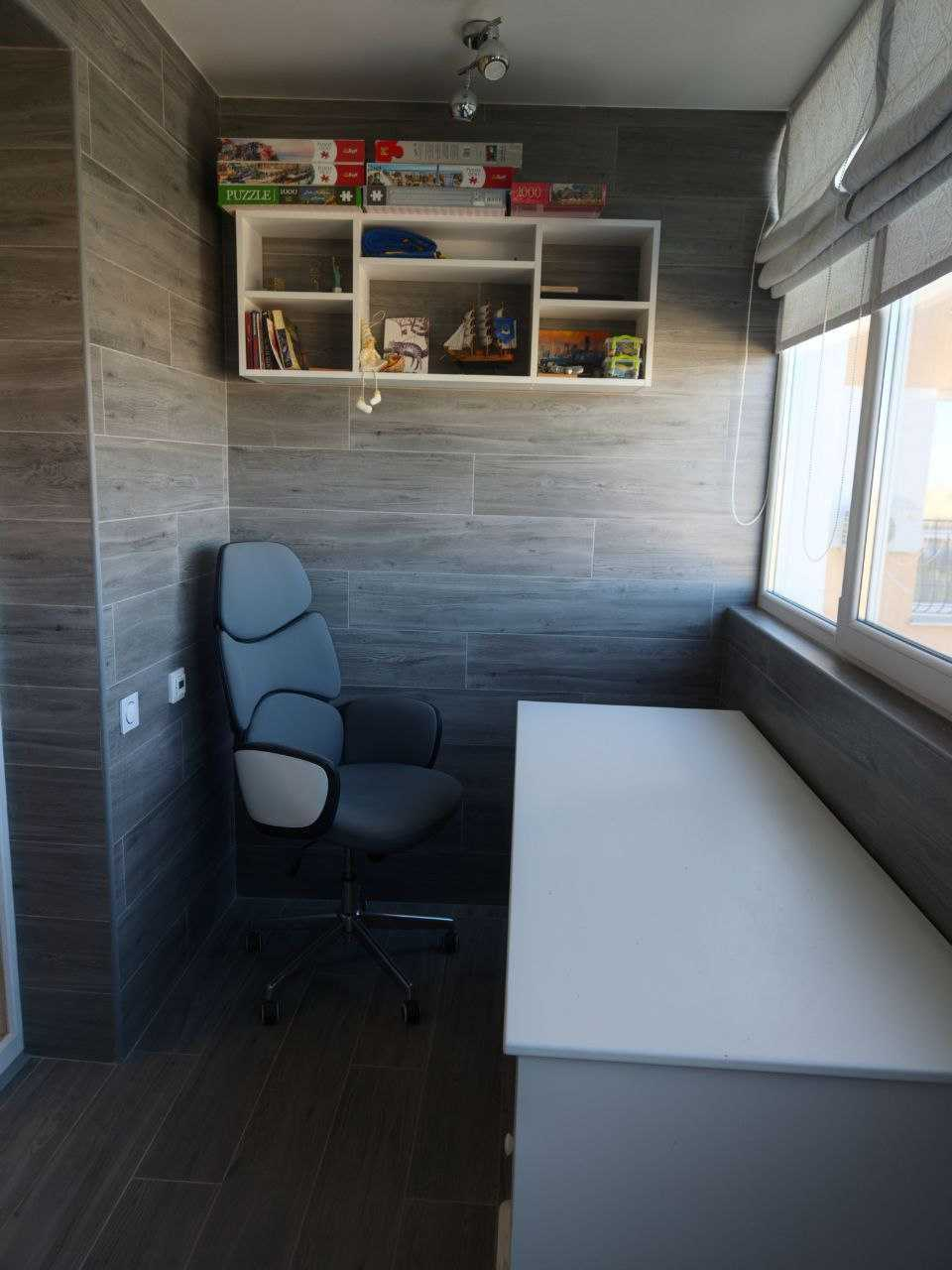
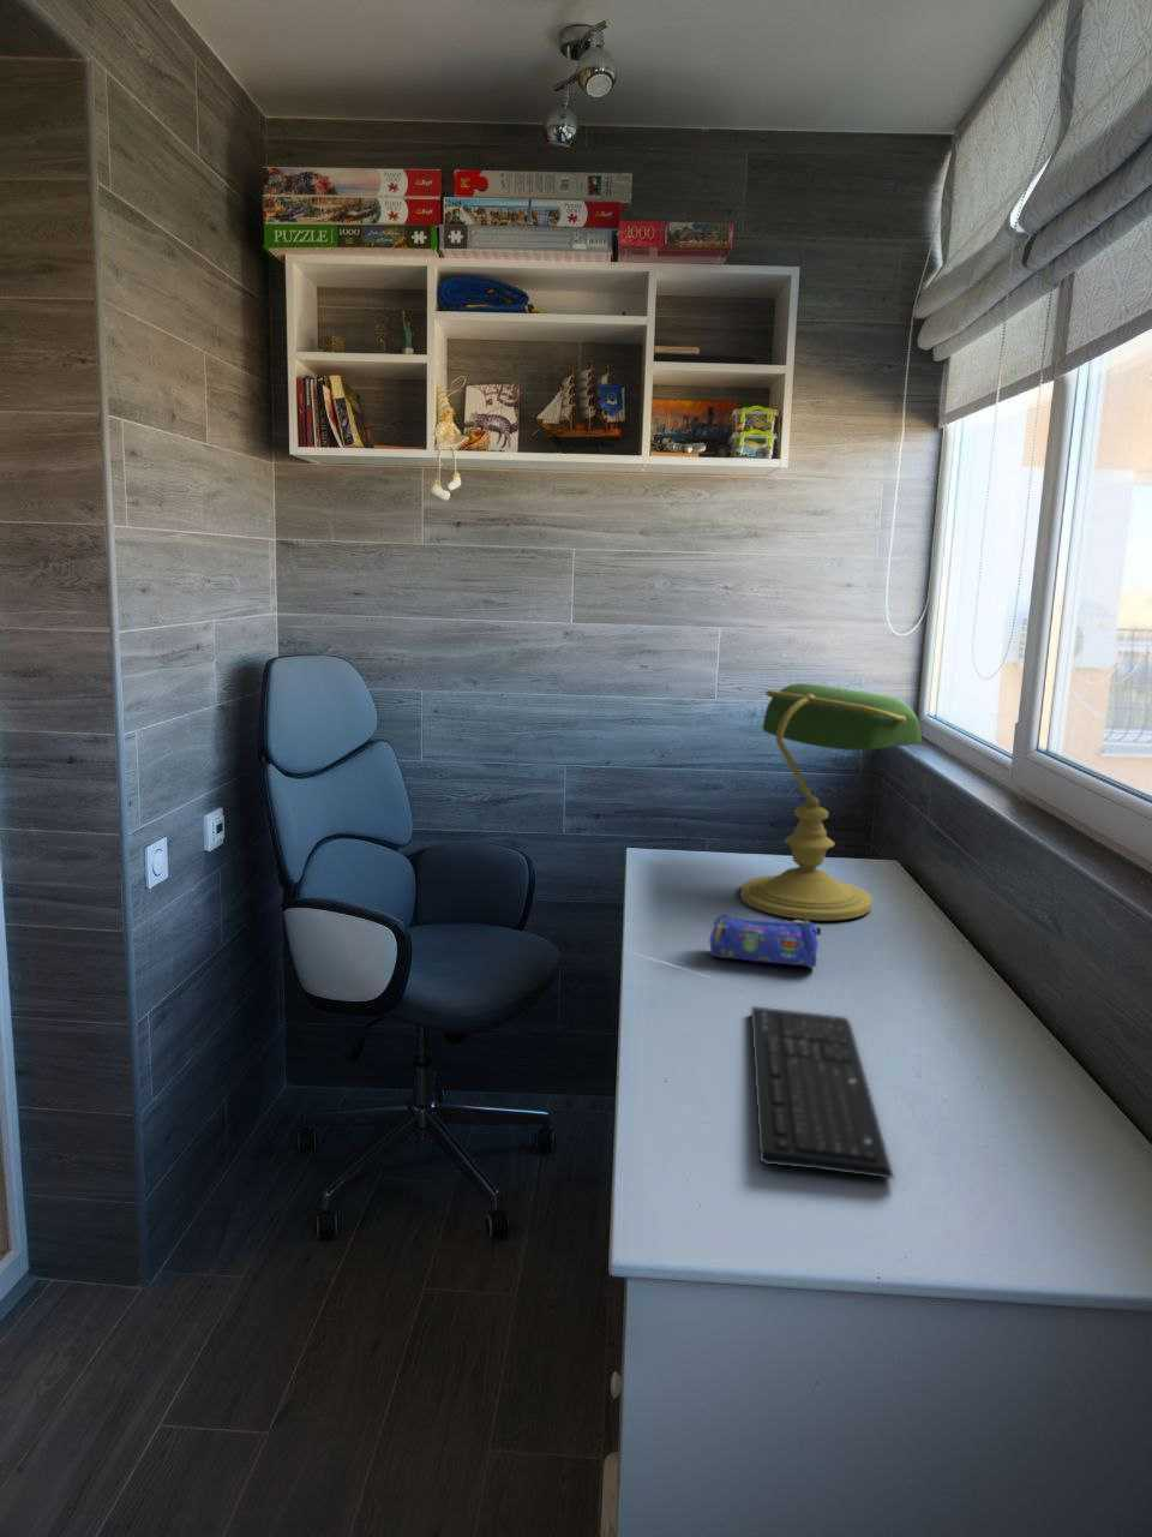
+ desk lamp [739,683,923,921]
+ pencil case [708,914,822,969]
+ keyboard [750,1004,895,1180]
